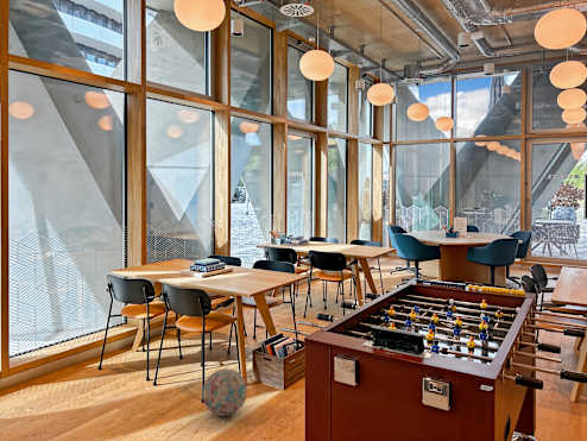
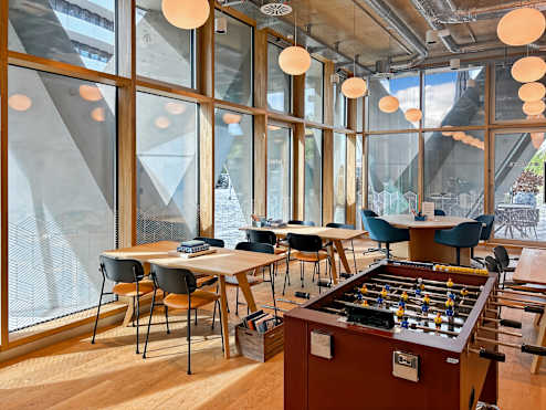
- decorative ball [202,367,248,417]
